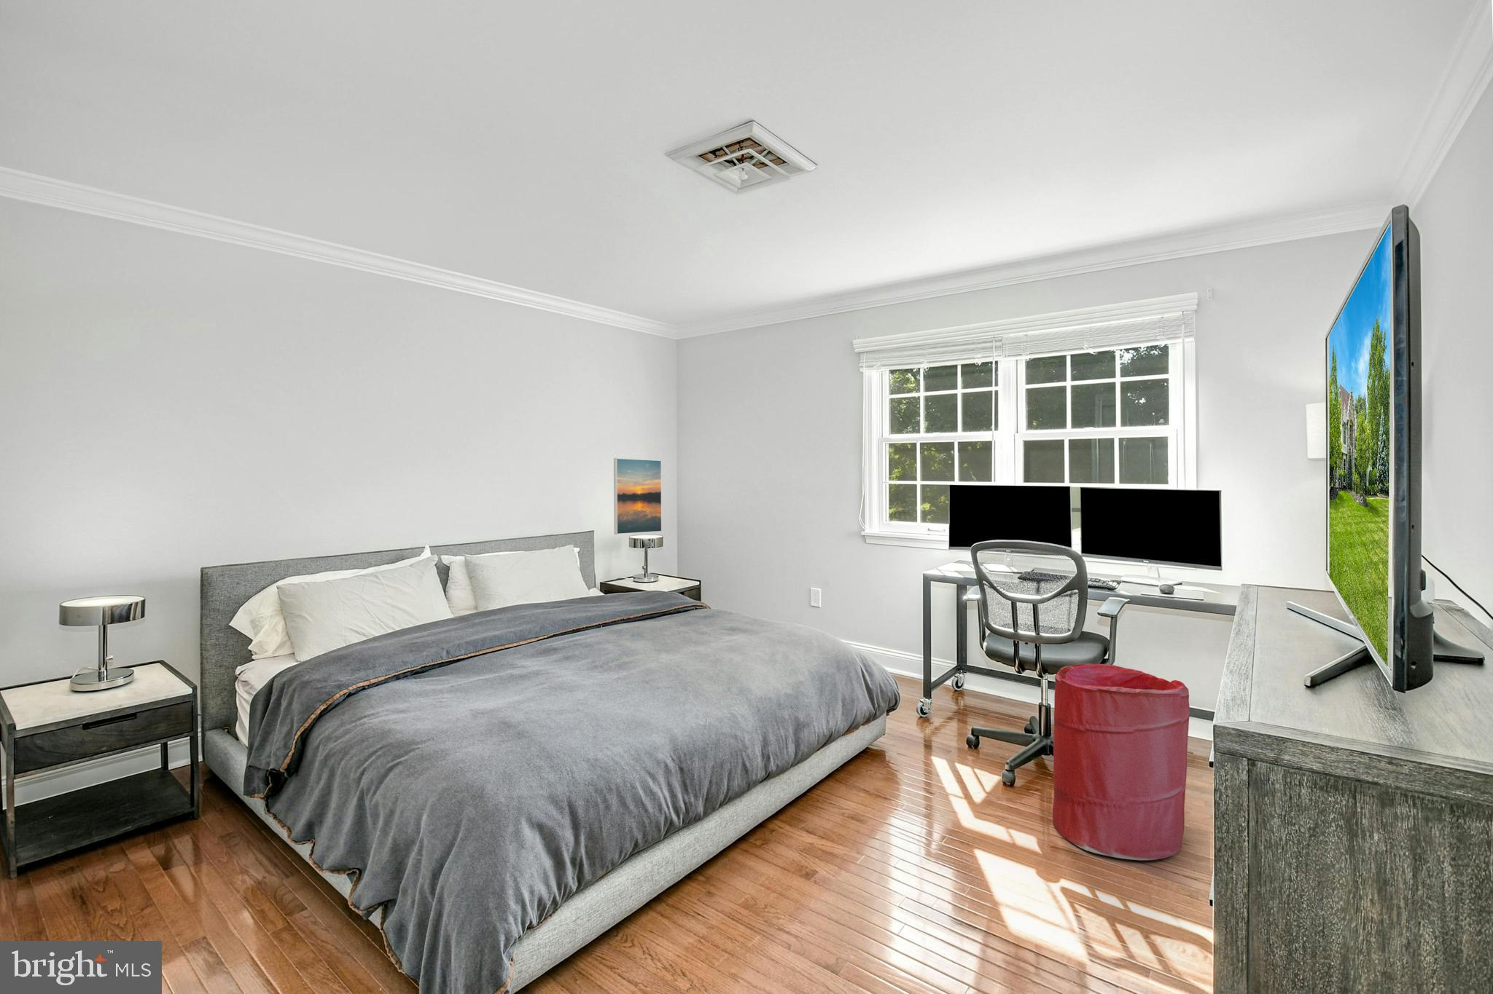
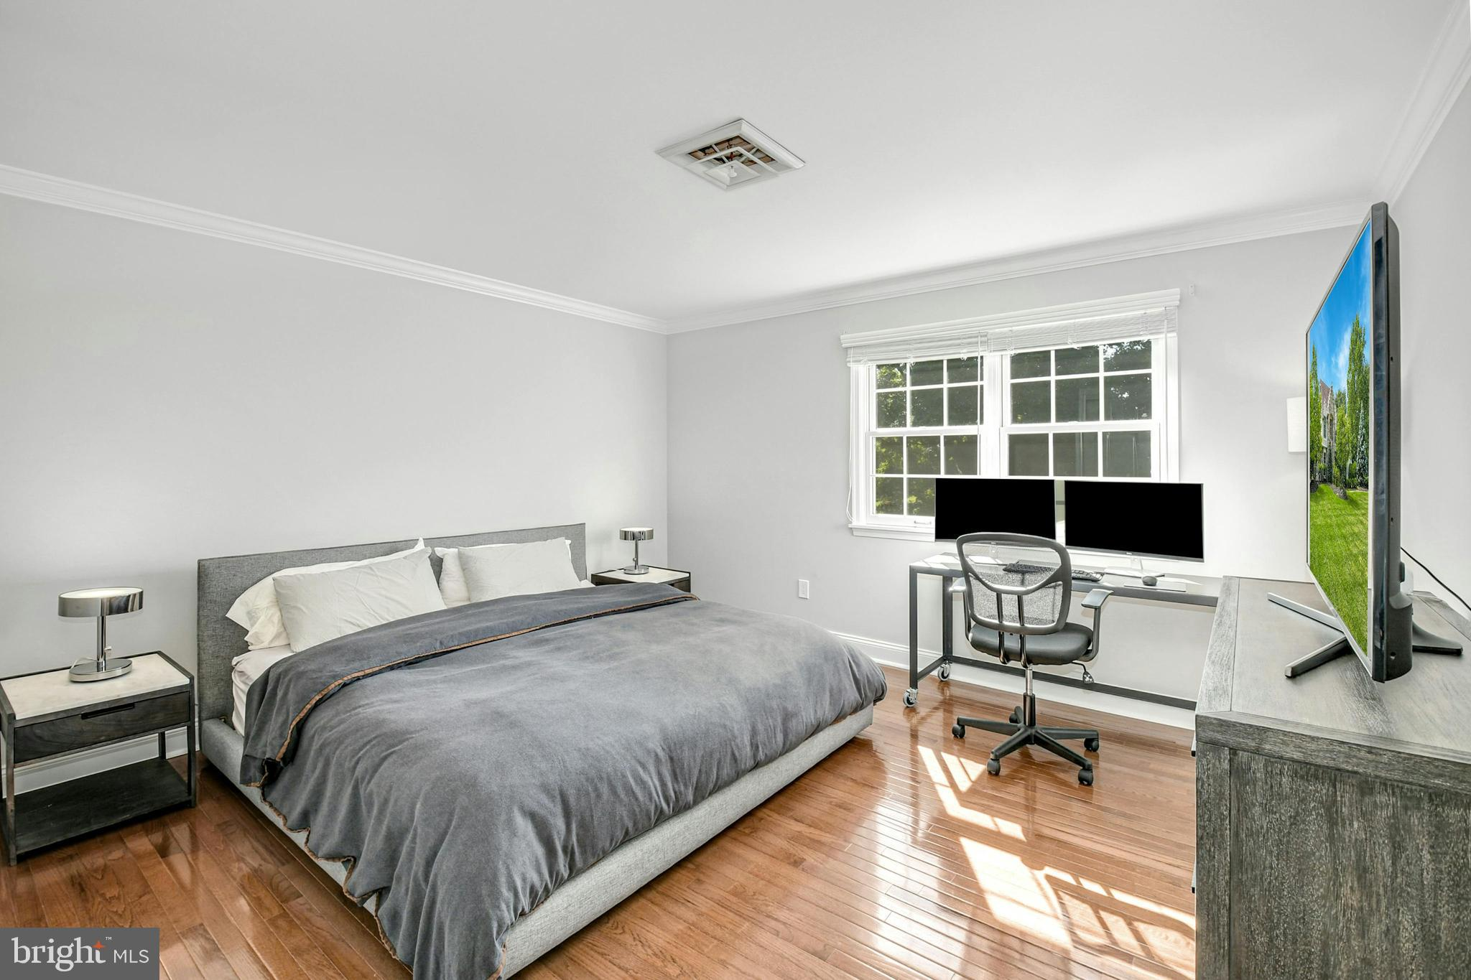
- laundry hamper [1052,663,1190,861]
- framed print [613,457,663,535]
